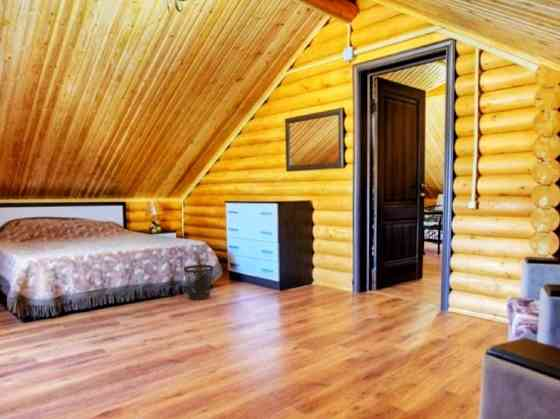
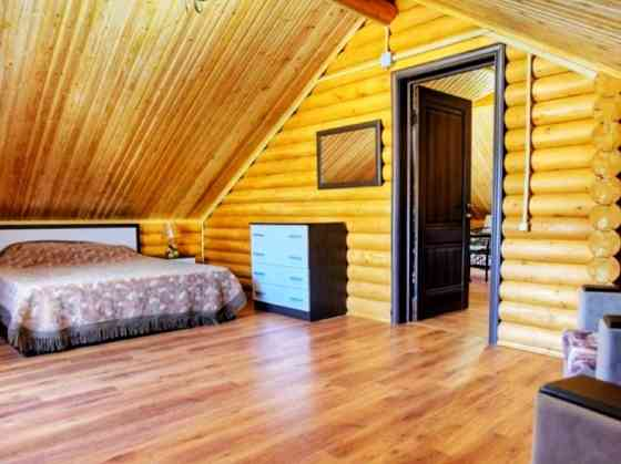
- wastebasket [183,264,214,301]
